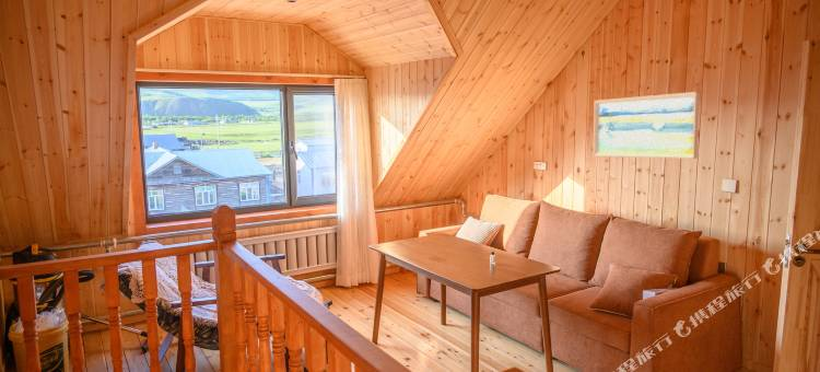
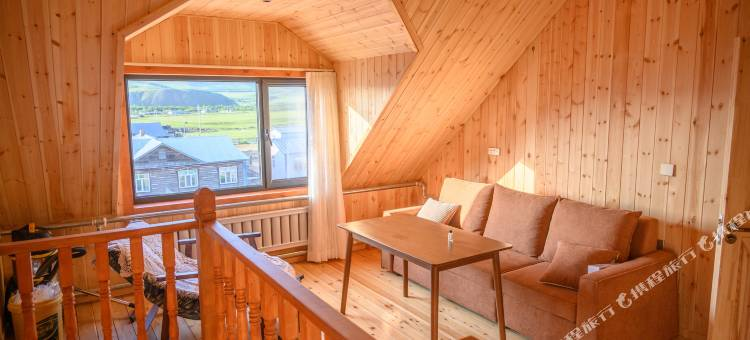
- wall art [593,91,701,160]
